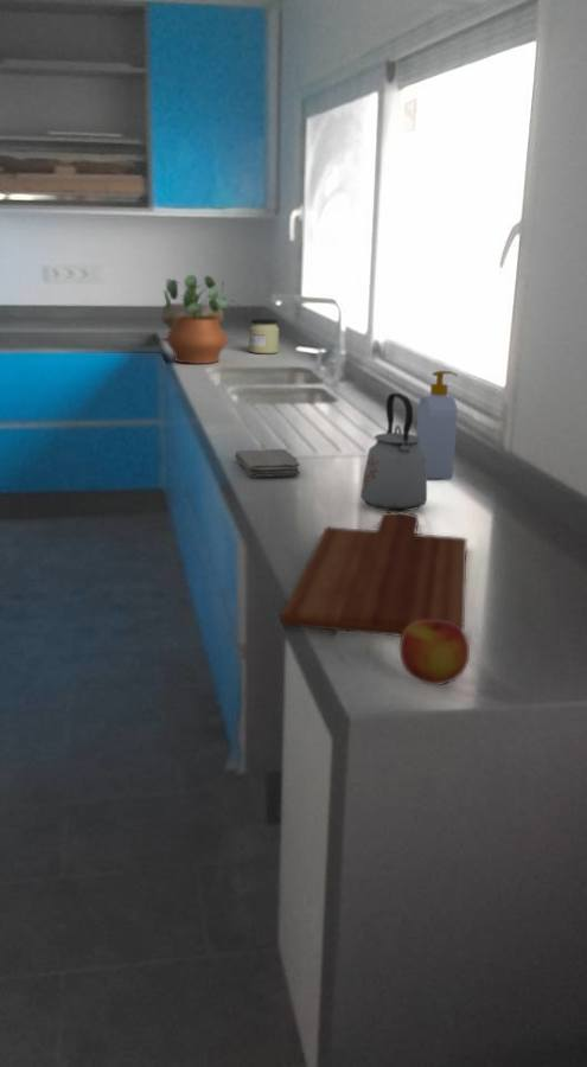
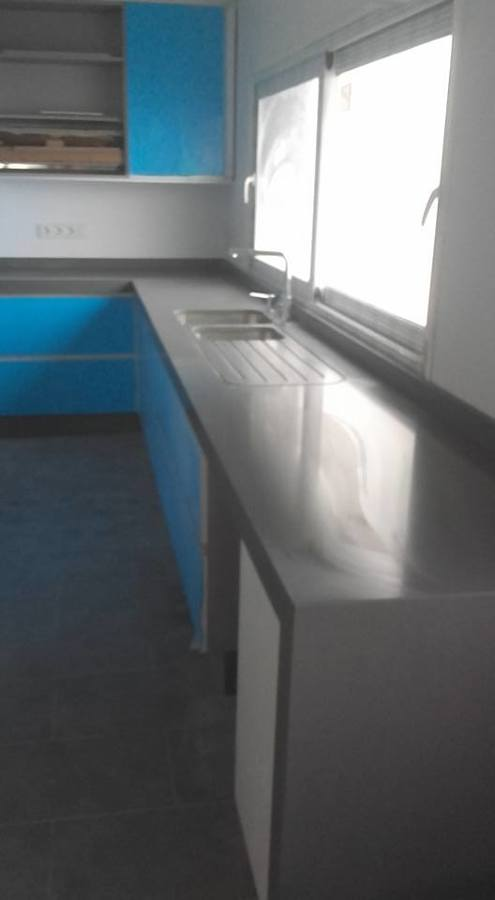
- potted plant [164,274,243,365]
- bowl [160,302,225,331]
- soap bottle [415,370,459,480]
- apple [398,619,471,686]
- kettle [359,392,428,512]
- washcloth [234,448,301,479]
- jar [248,318,280,354]
- cutting board [279,511,468,638]
